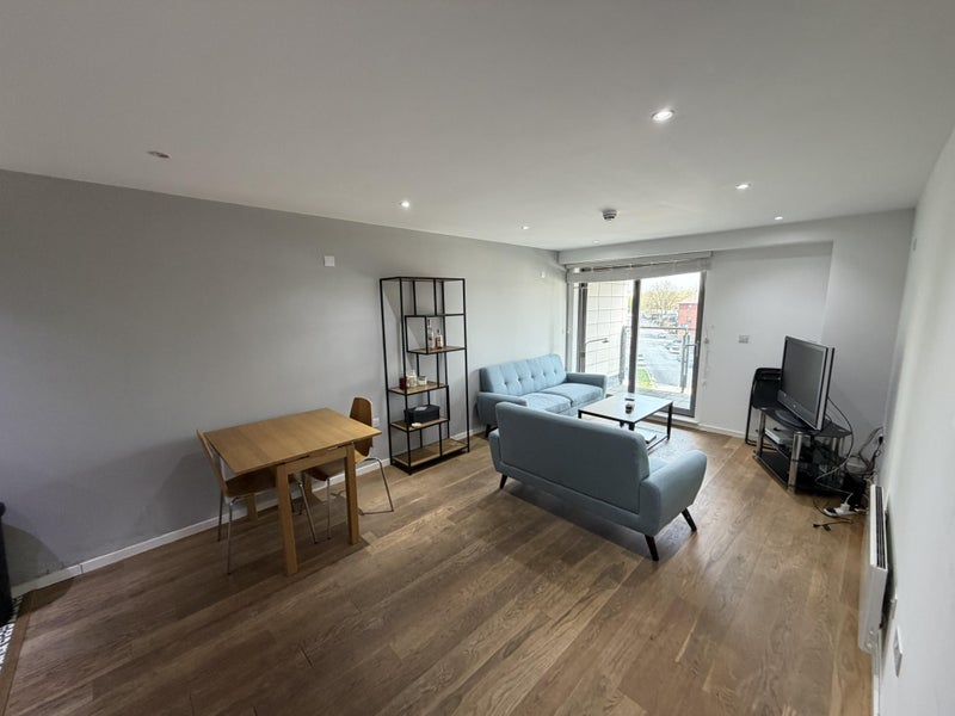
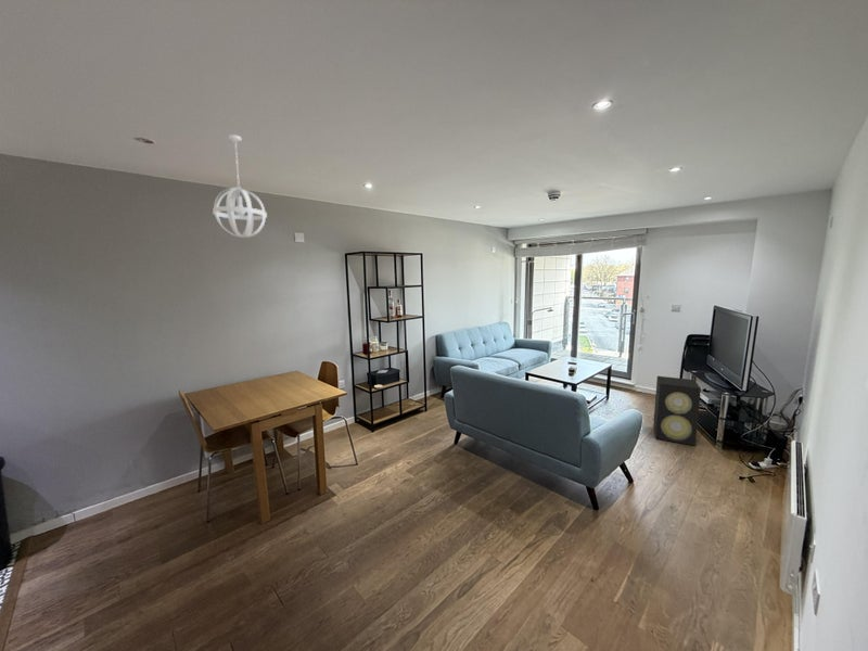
+ speaker [652,375,702,447]
+ pendant light [212,133,268,239]
